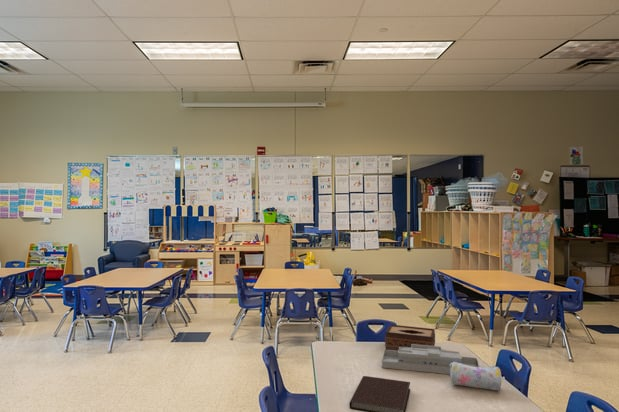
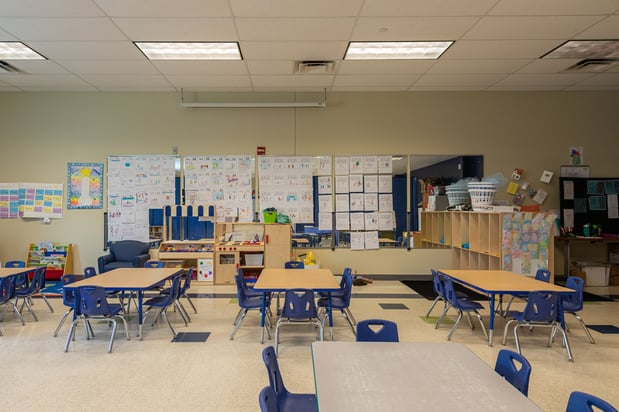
- tissue box [384,324,436,351]
- pencil case [449,362,502,392]
- notebook [349,375,411,412]
- desk organizer [381,344,481,375]
